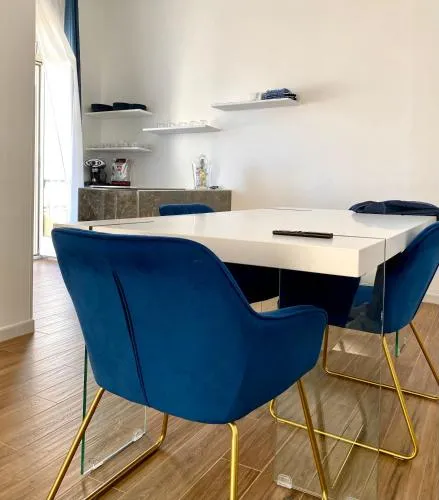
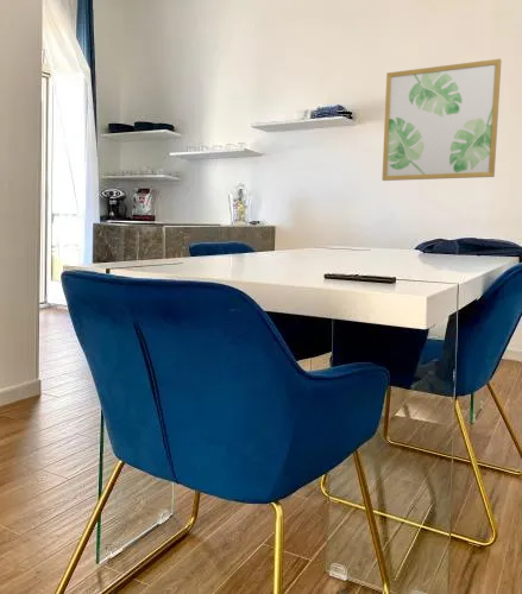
+ wall art [381,57,503,182]
